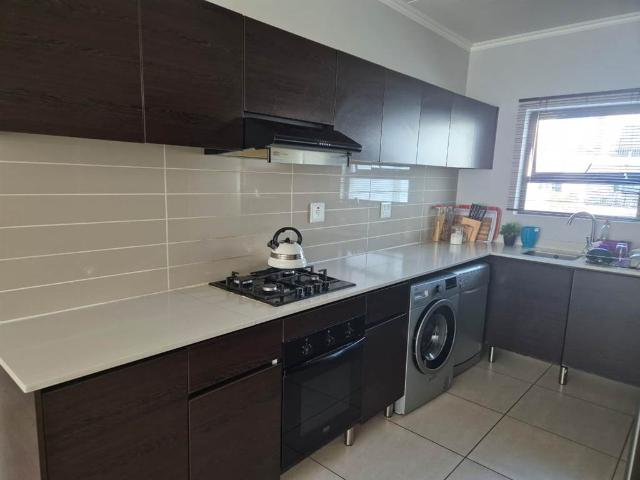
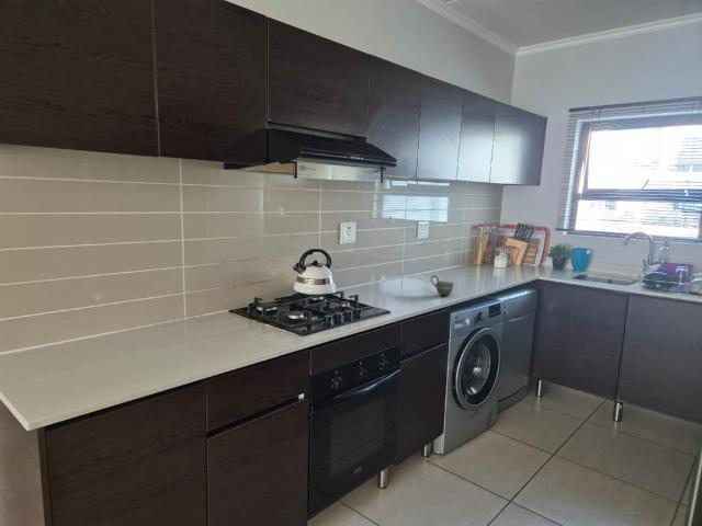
+ cup [430,274,455,297]
